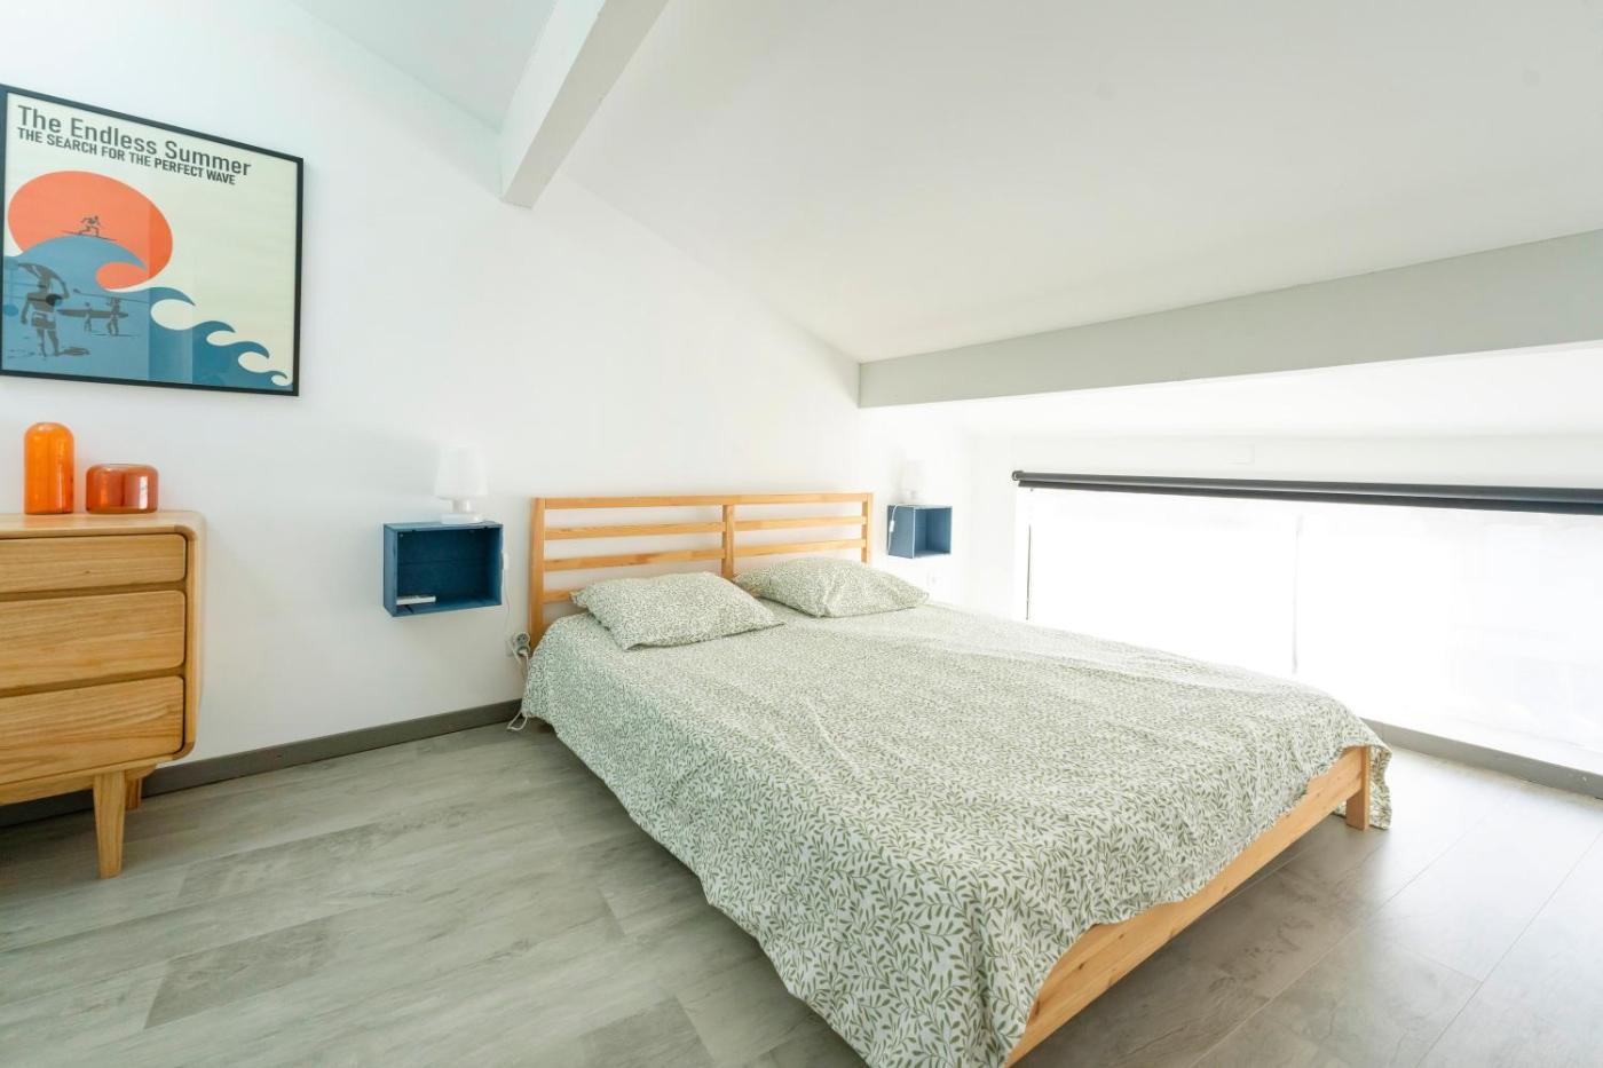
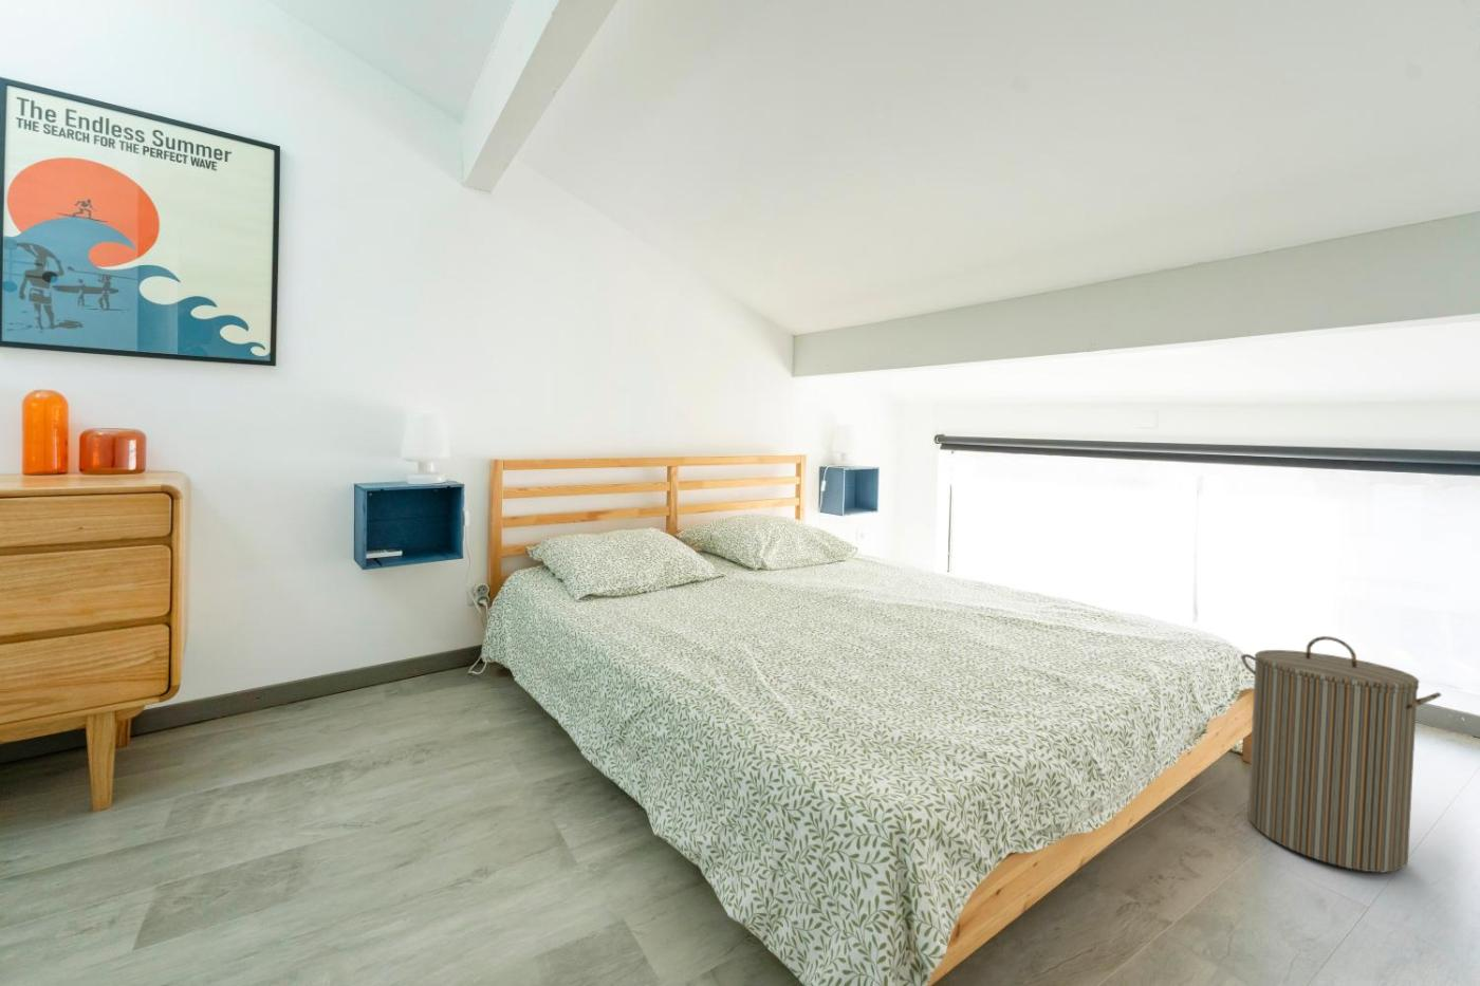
+ laundry hamper [1240,635,1441,874]
